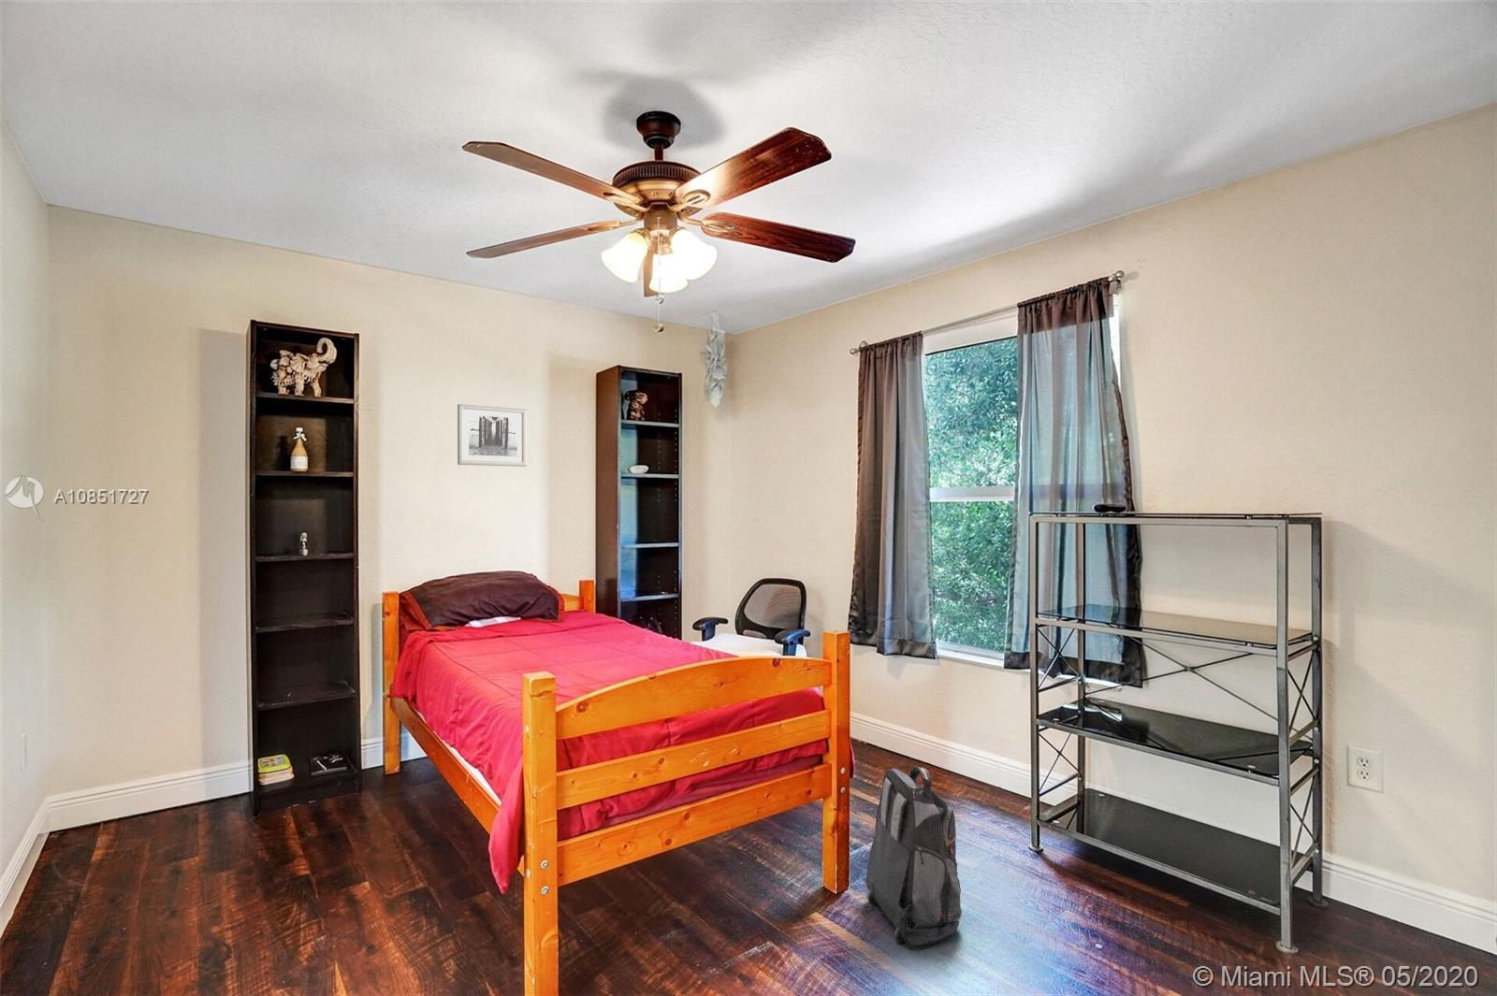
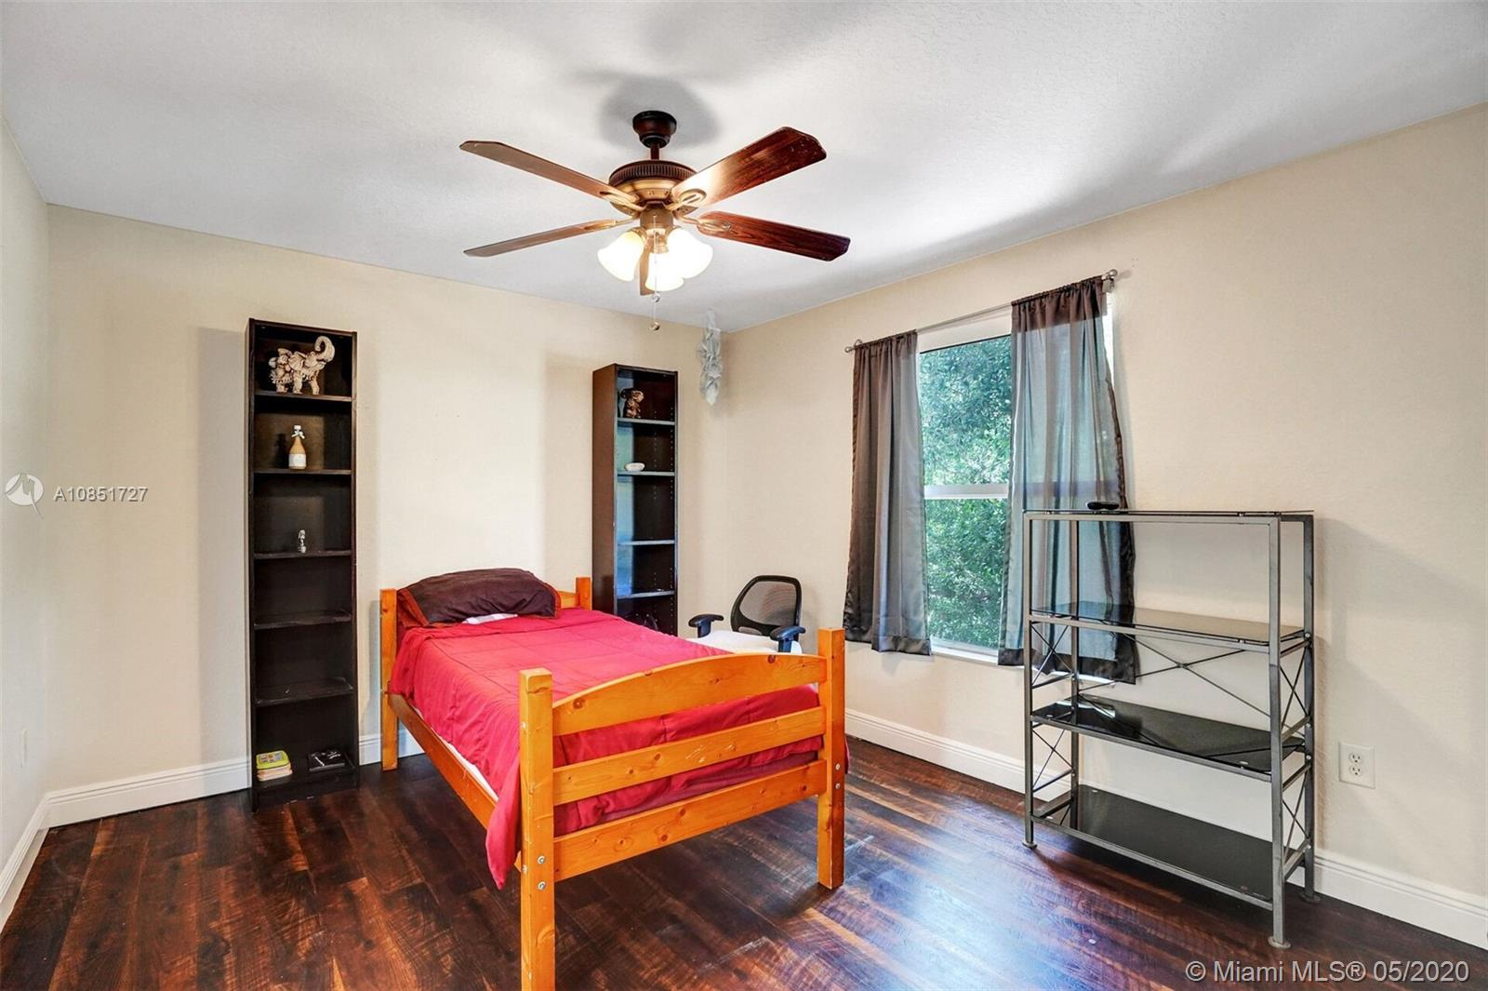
- wall art [457,404,527,468]
- backpack [865,766,963,950]
